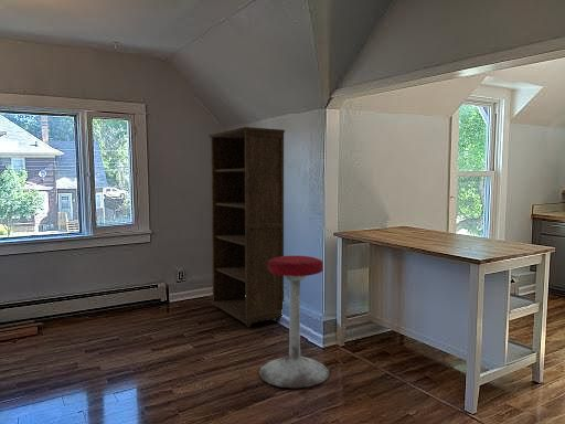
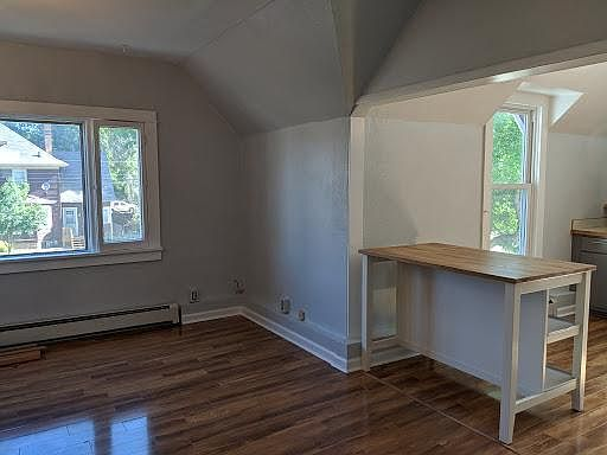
- bookcase [209,126,286,328]
- stool [258,255,330,389]
